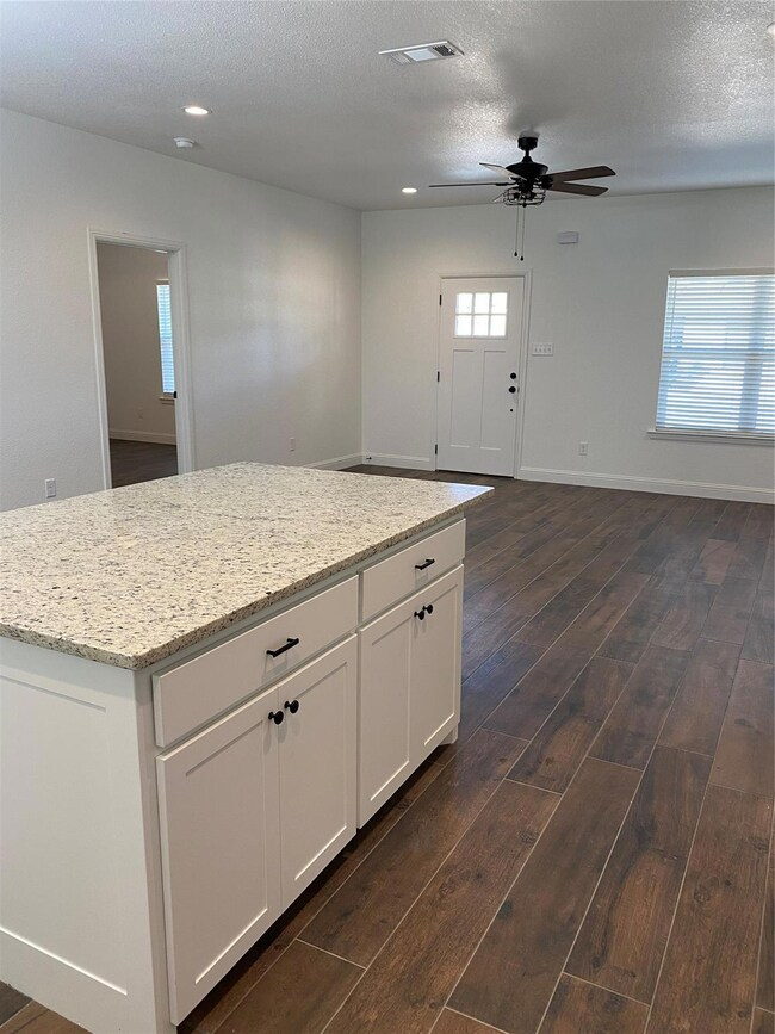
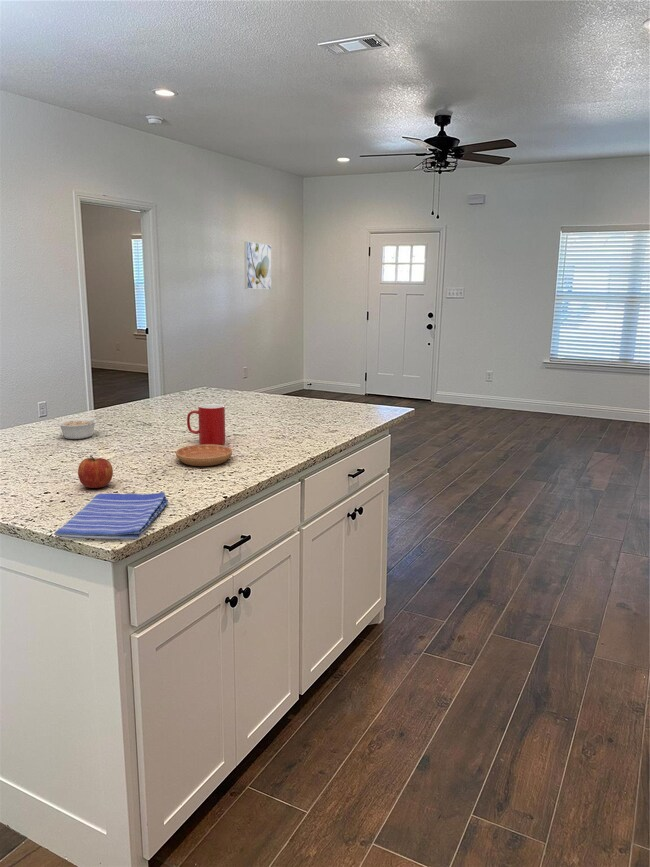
+ cup [186,403,226,445]
+ saucer [175,444,233,467]
+ legume [56,414,105,440]
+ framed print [244,241,272,290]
+ fruit [77,455,114,489]
+ dish towel [54,491,169,540]
